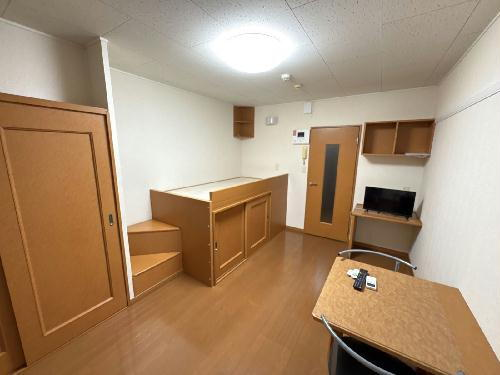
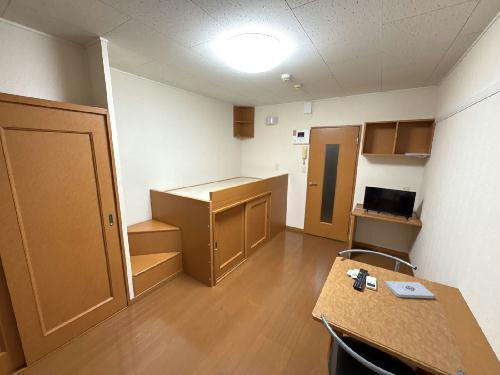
+ notepad [384,280,435,299]
